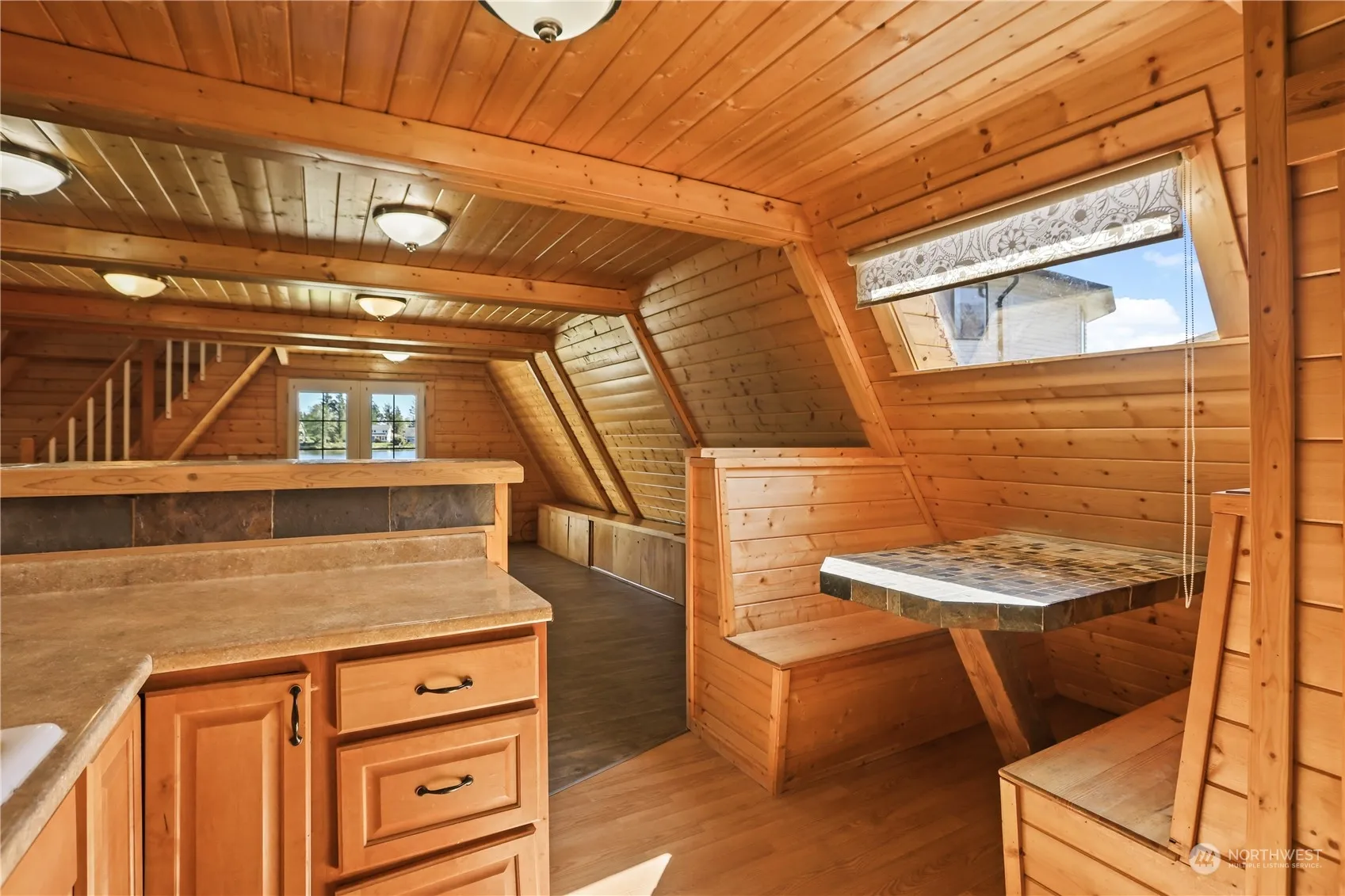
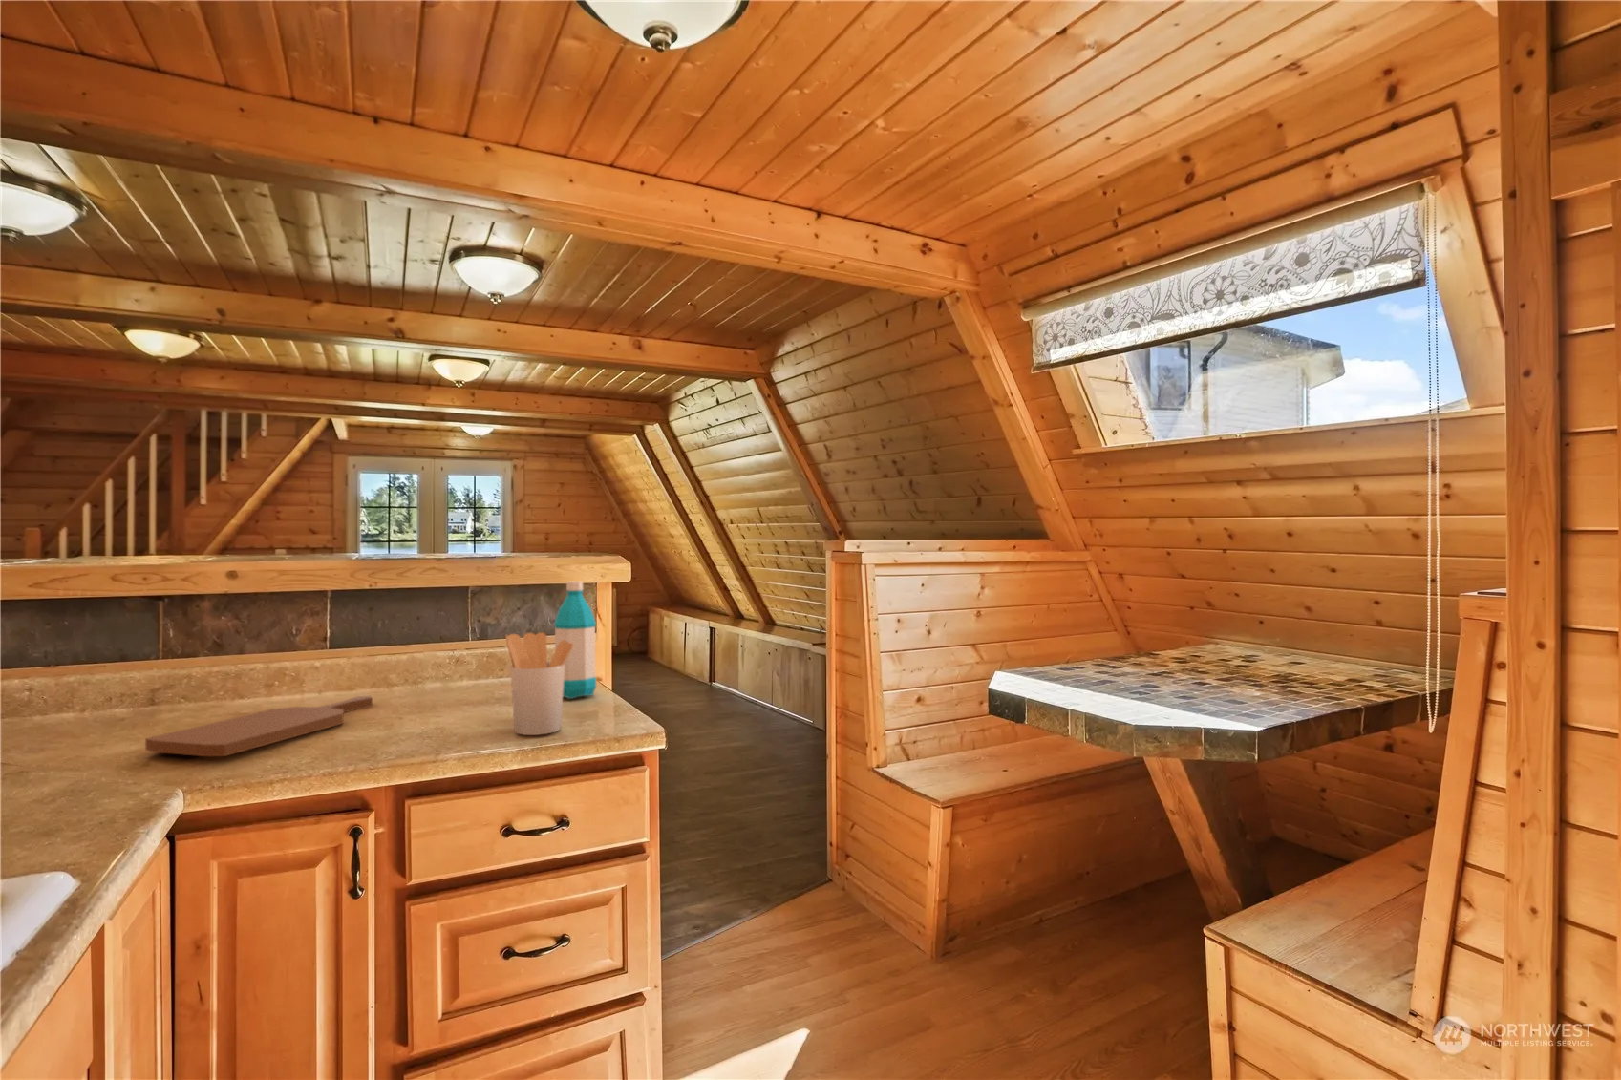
+ water bottle [553,581,597,700]
+ cutting board [145,695,374,757]
+ utensil holder [505,632,574,736]
